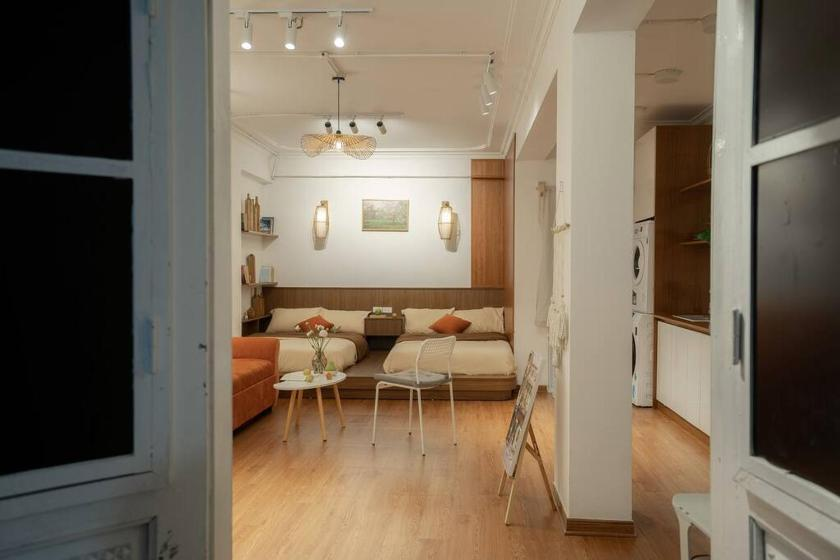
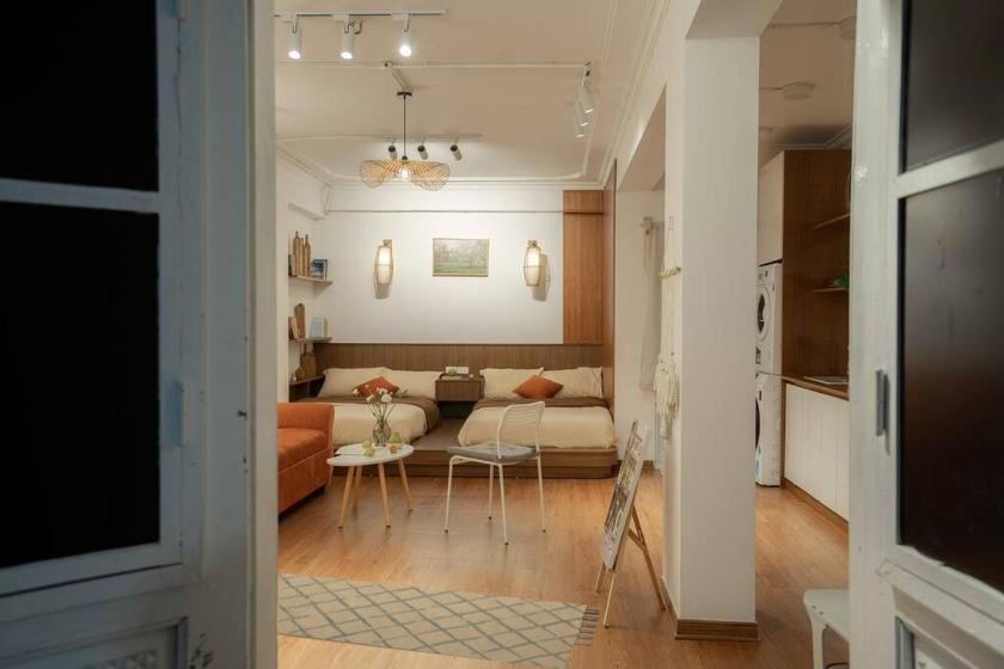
+ rug [277,571,601,669]
